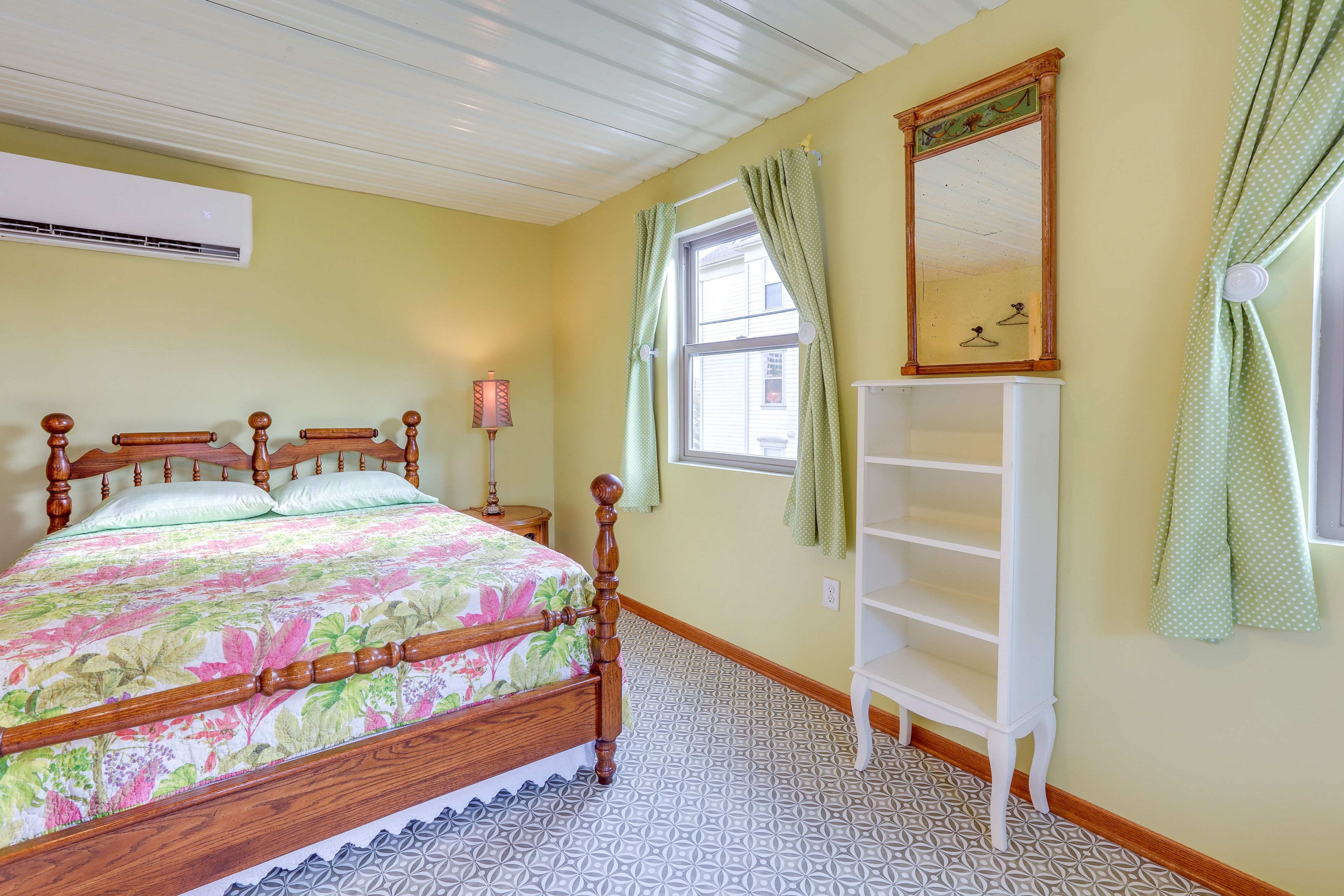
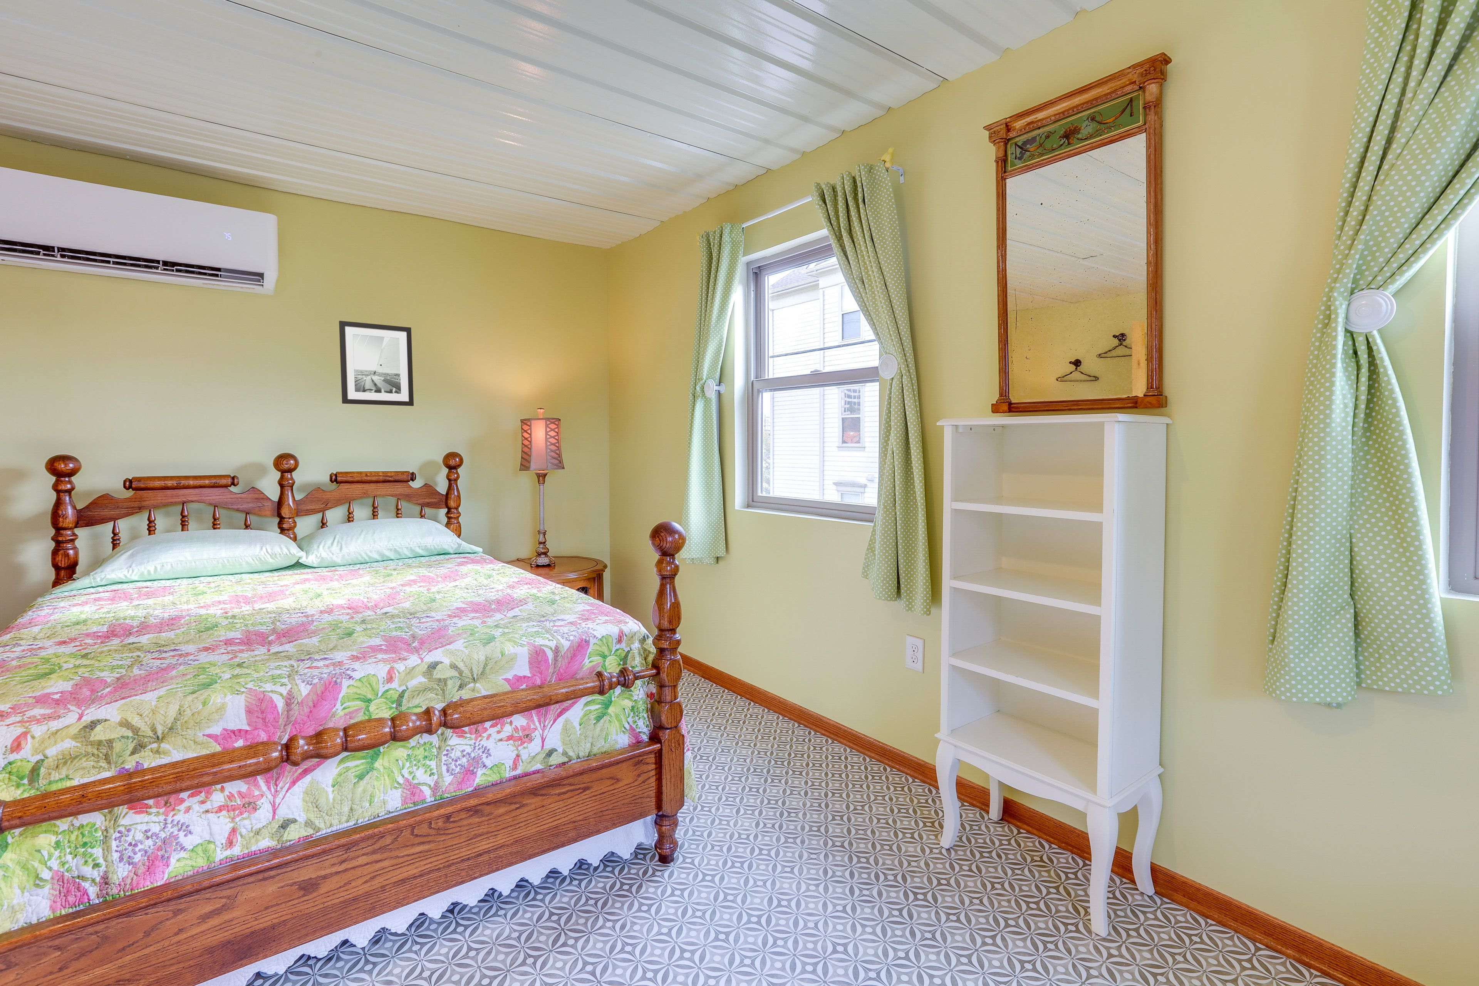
+ wall art [339,320,414,406]
